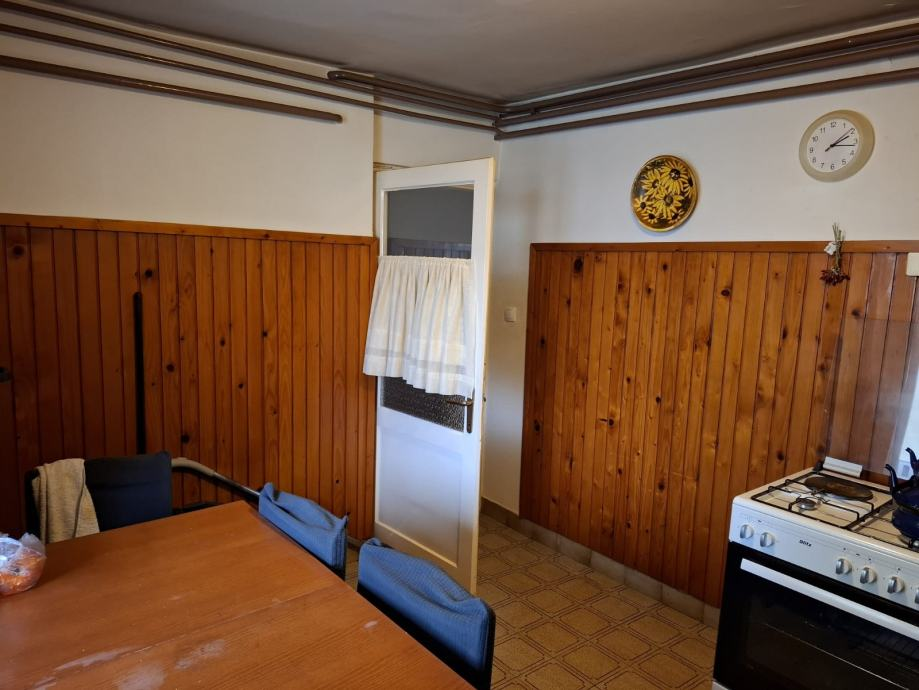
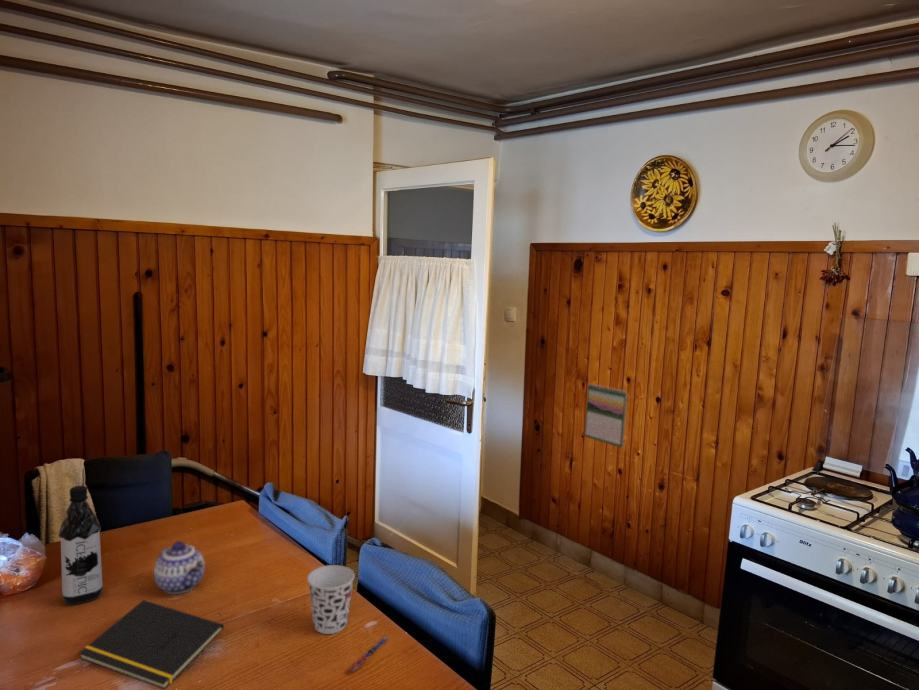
+ cup [306,564,356,635]
+ notepad [78,599,225,690]
+ water bottle [57,485,104,606]
+ pen [347,635,390,673]
+ teapot [153,540,206,595]
+ calendar [583,382,628,449]
